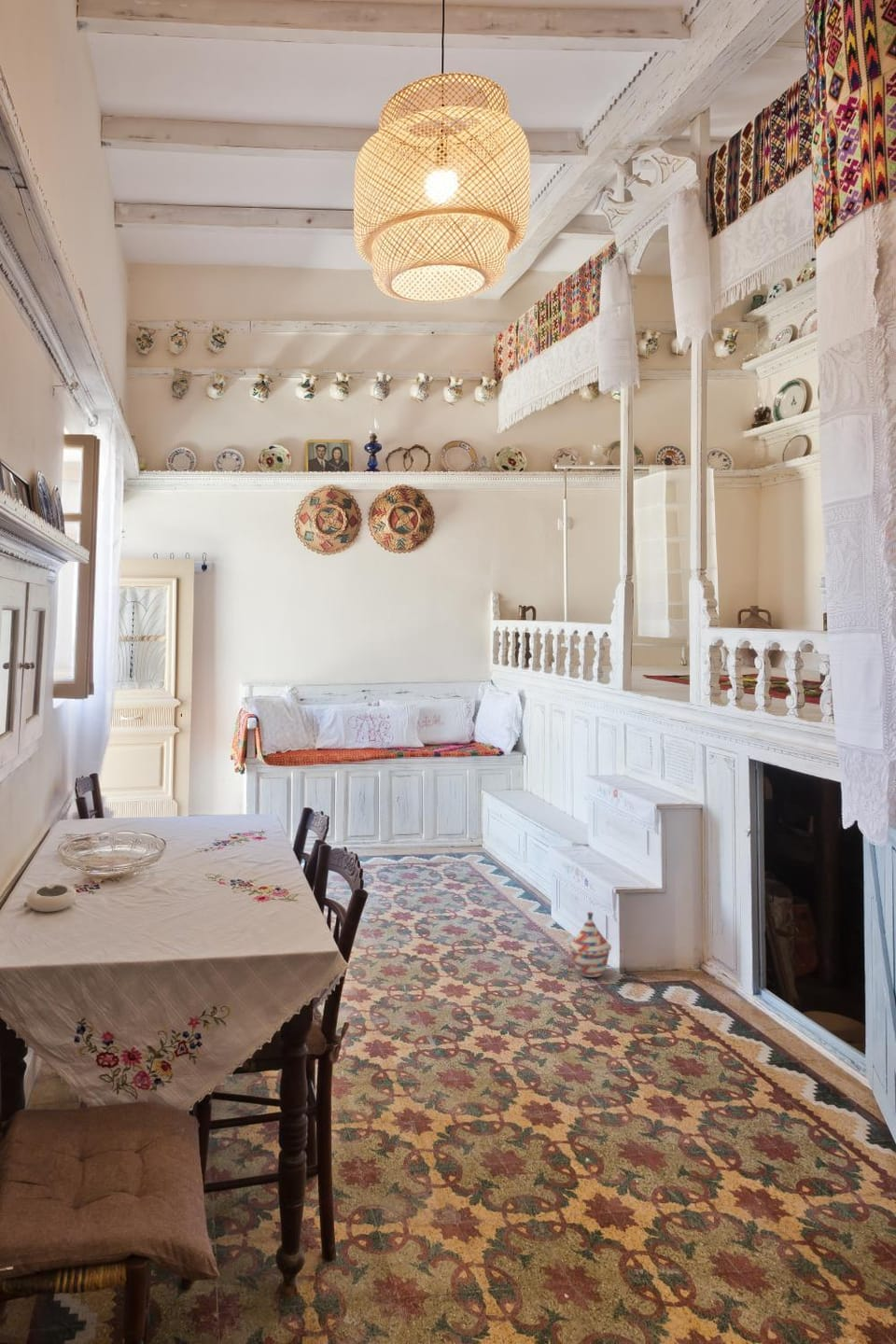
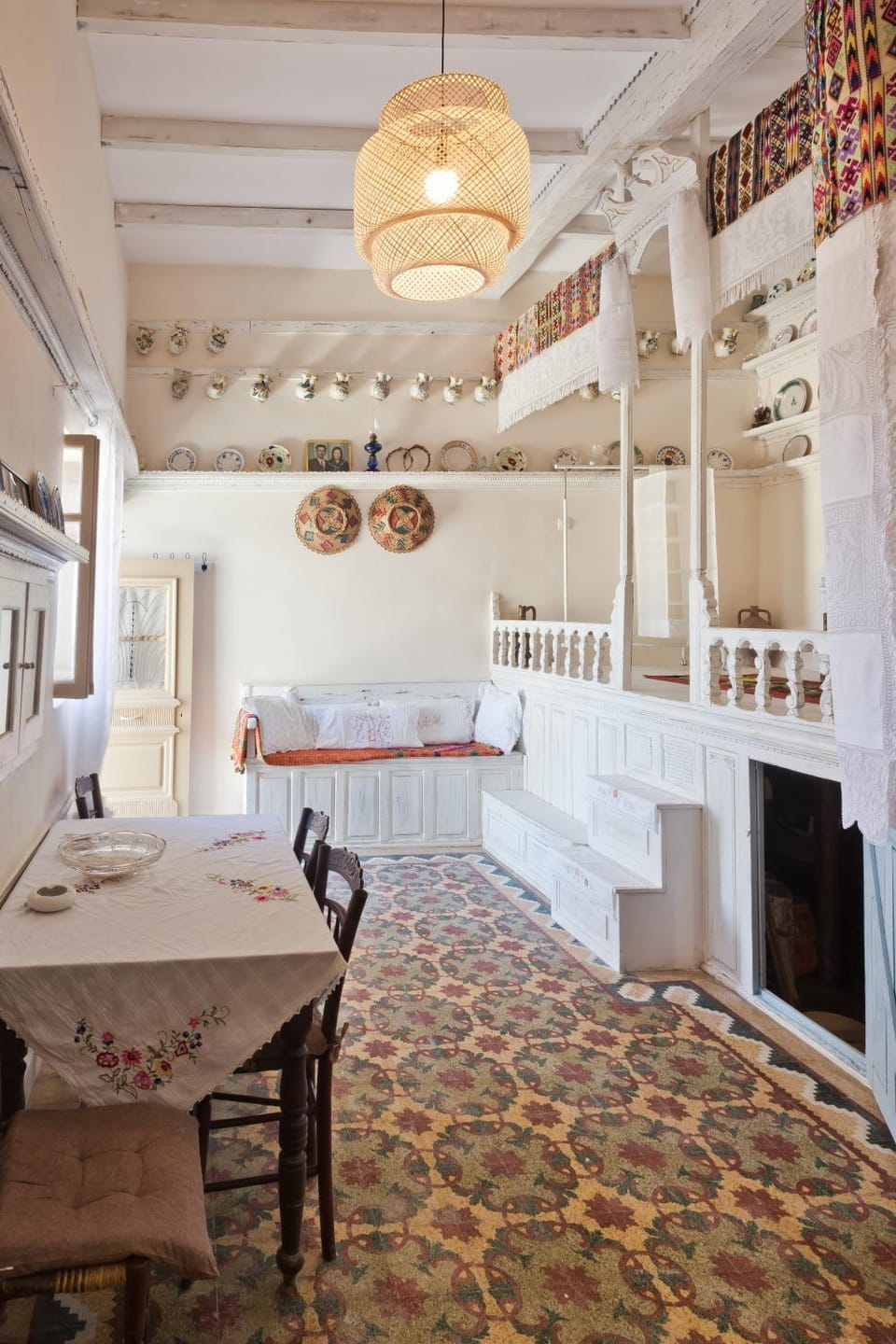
- woven basket [567,911,612,978]
